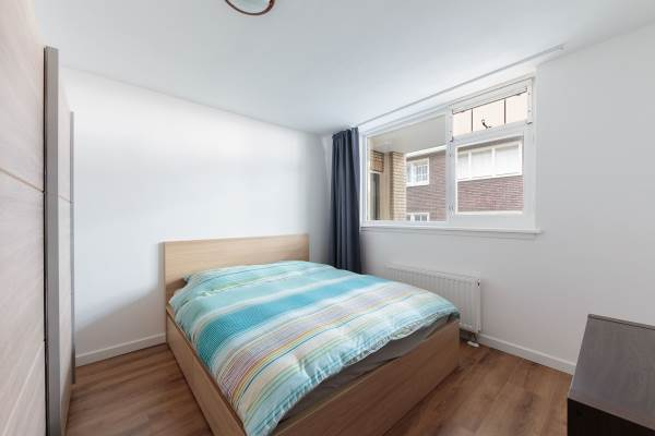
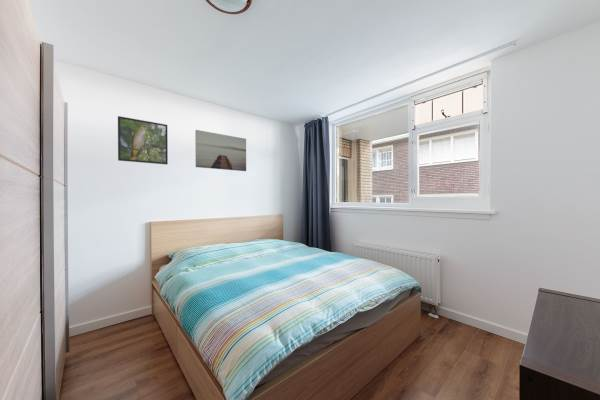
+ wall art [194,129,247,172]
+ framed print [117,115,169,165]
